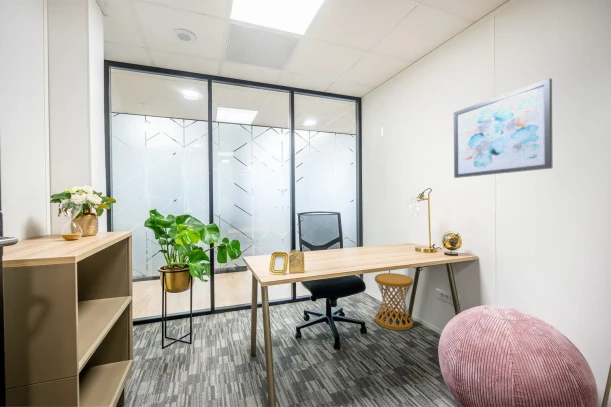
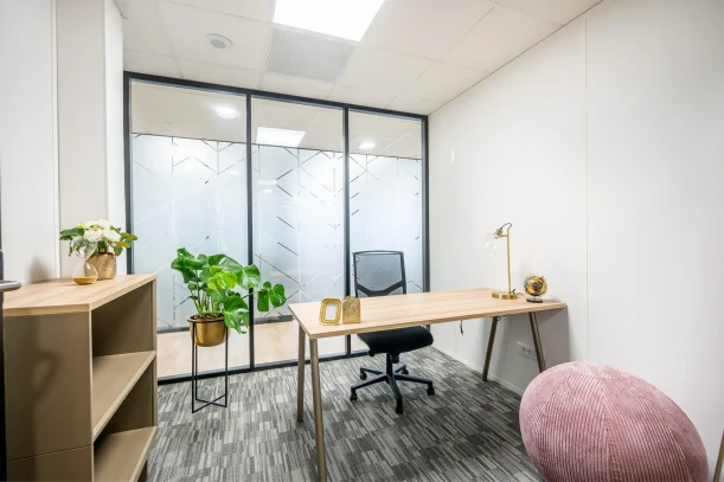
- wall art [453,77,553,179]
- side table [374,272,414,331]
